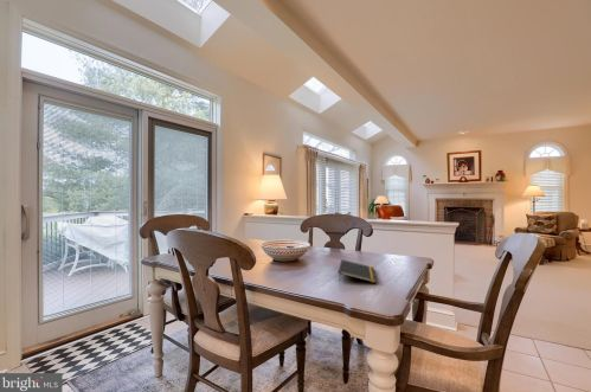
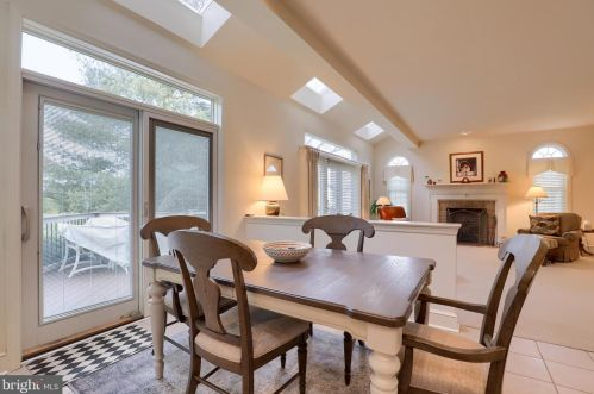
- notepad [338,258,378,284]
